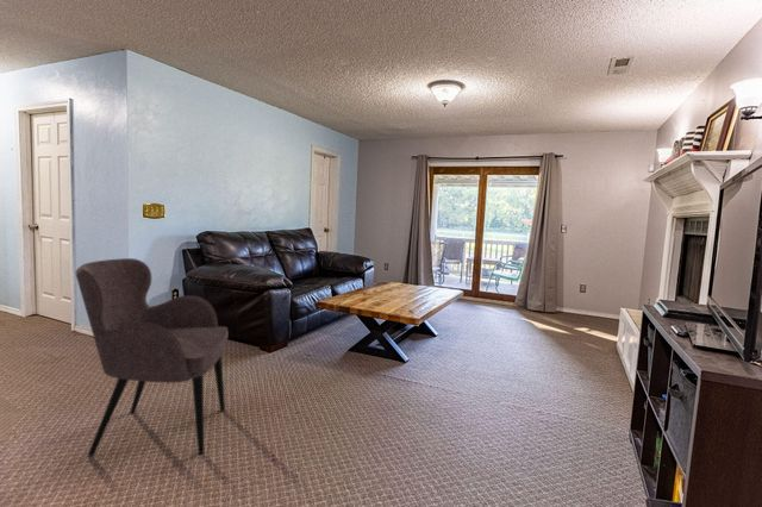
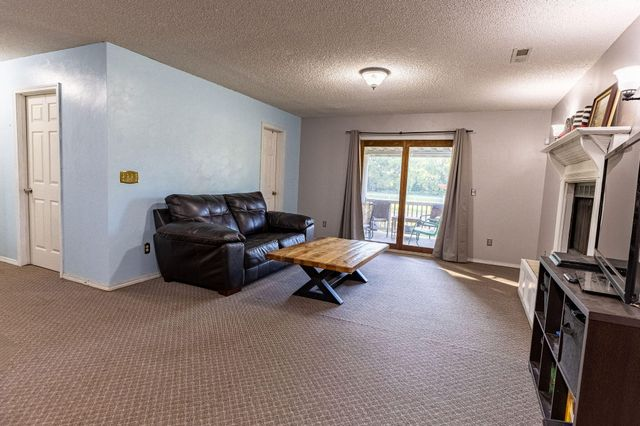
- armchair [75,257,230,458]
